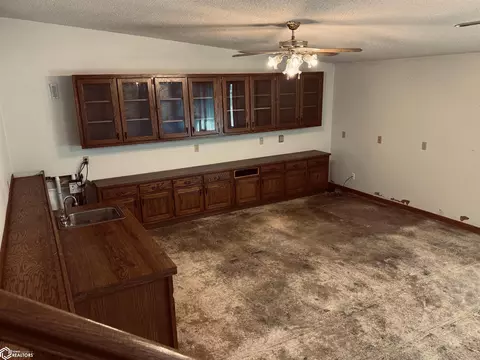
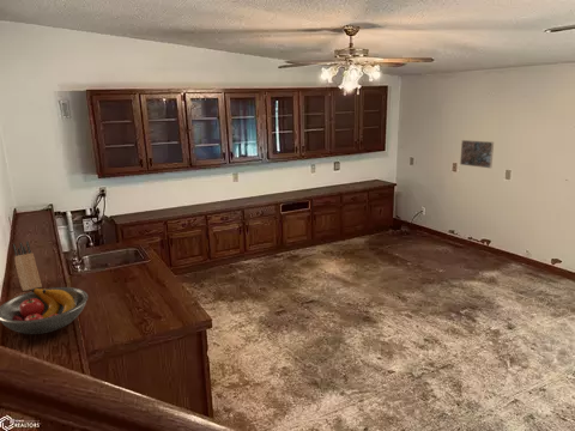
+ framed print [459,139,495,169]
+ fruit bowl [0,286,89,335]
+ knife block [12,241,43,292]
